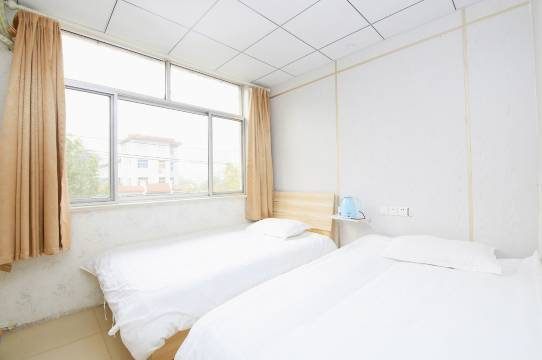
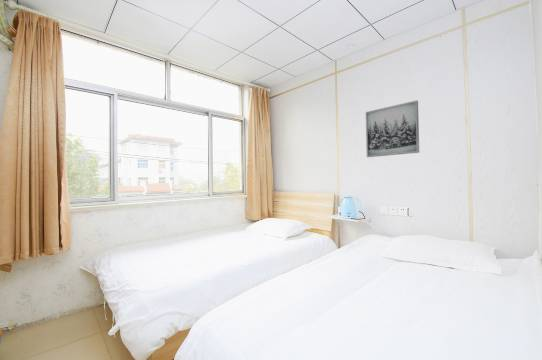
+ wall art [365,99,420,158]
